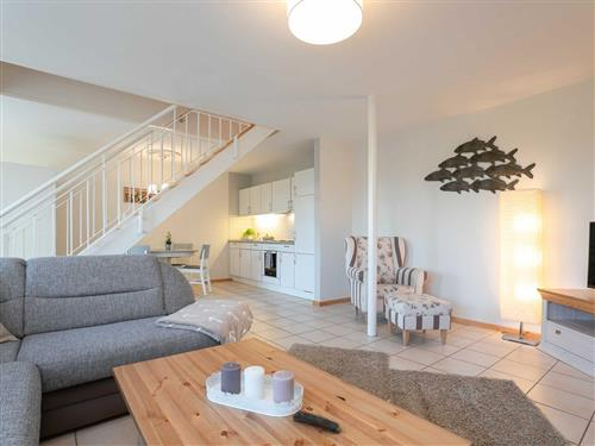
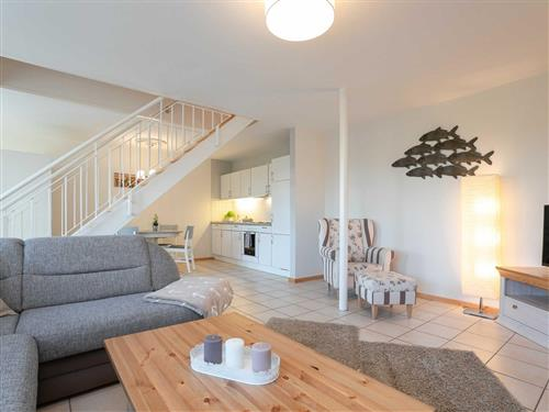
- remote control [292,409,343,433]
